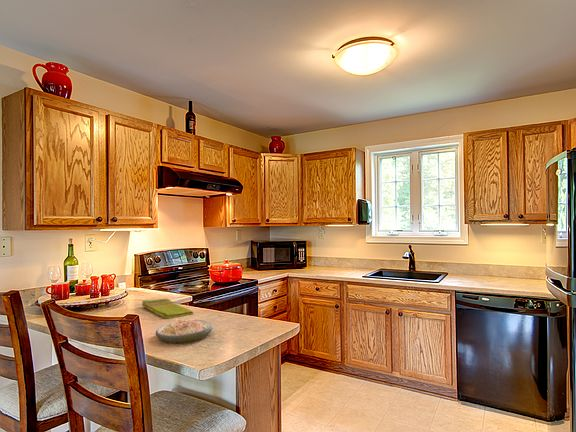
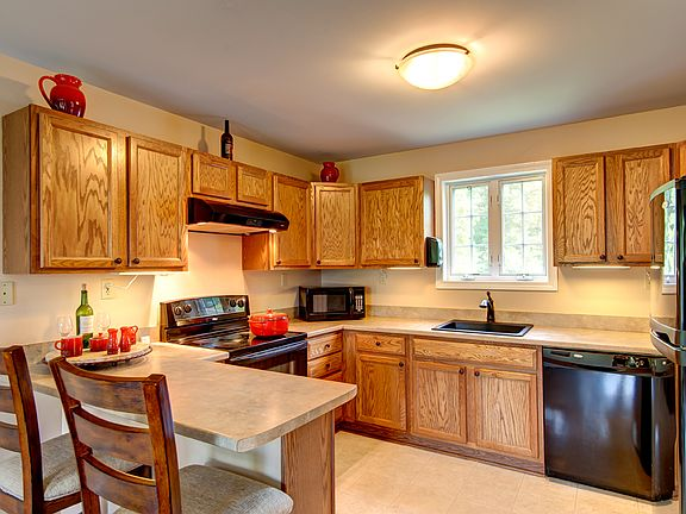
- dish towel [141,298,194,319]
- soup [155,318,213,344]
